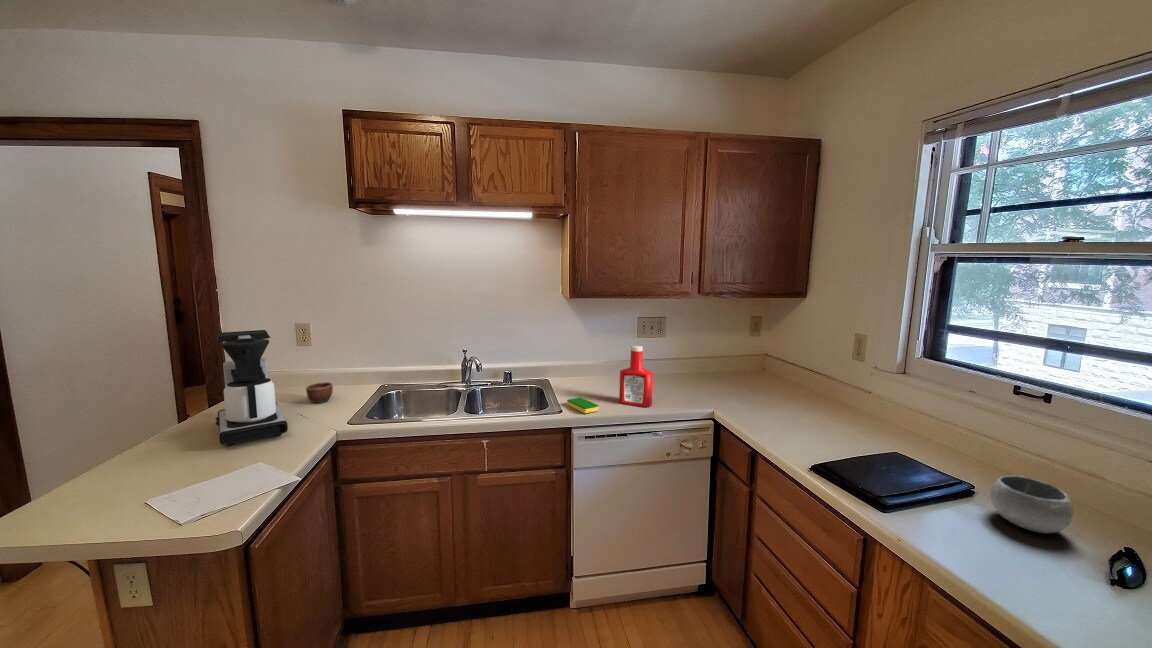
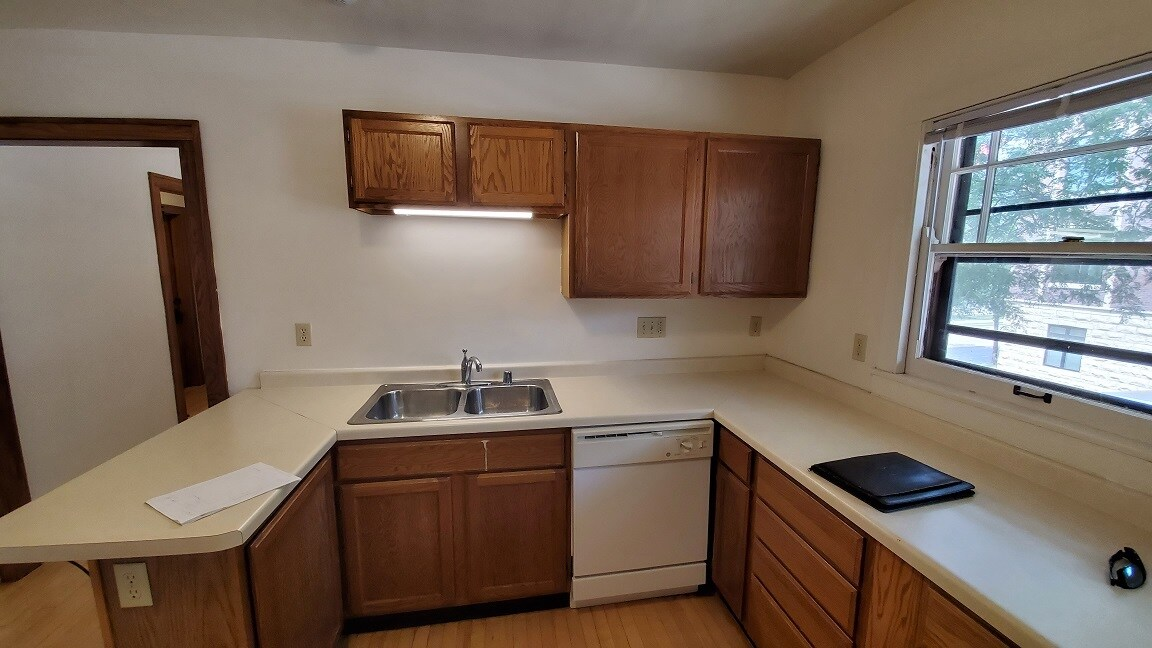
- bowl [989,475,1074,534]
- dish sponge [566,396,600,414]
- coffee maker [215,329,289,447]
- soap bottle [618,345,654,408]
- mug [305,381,334,404]
